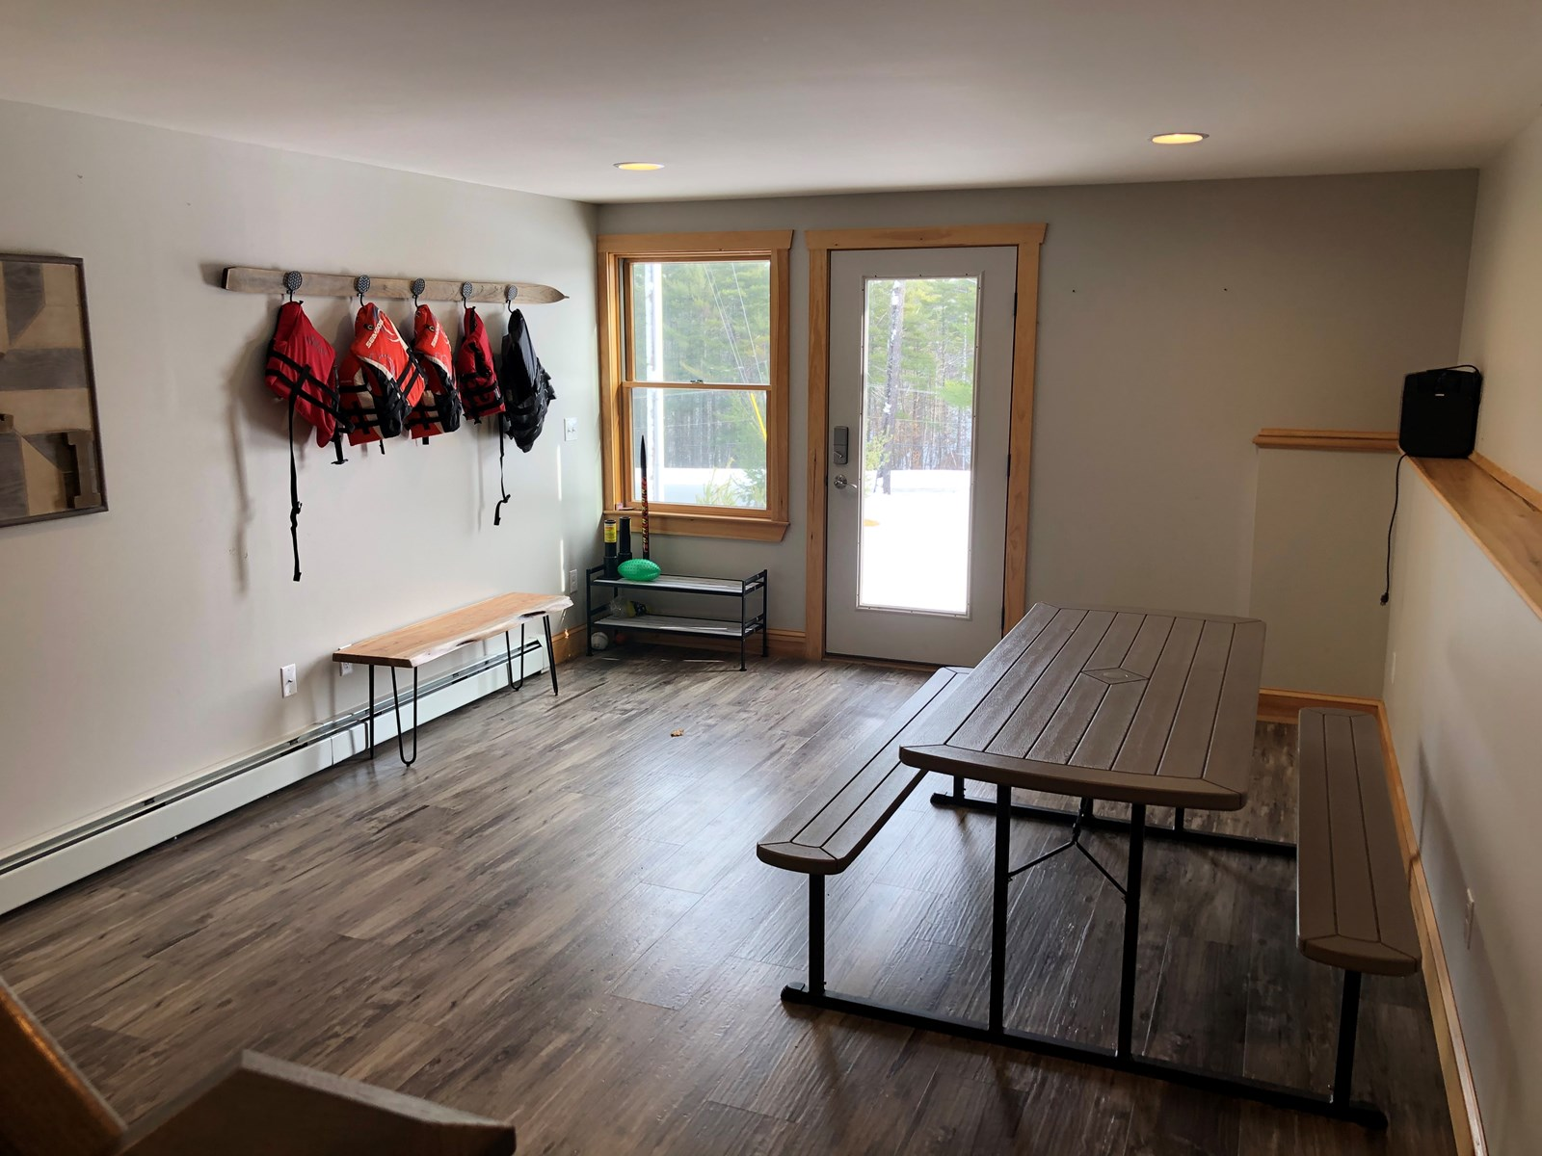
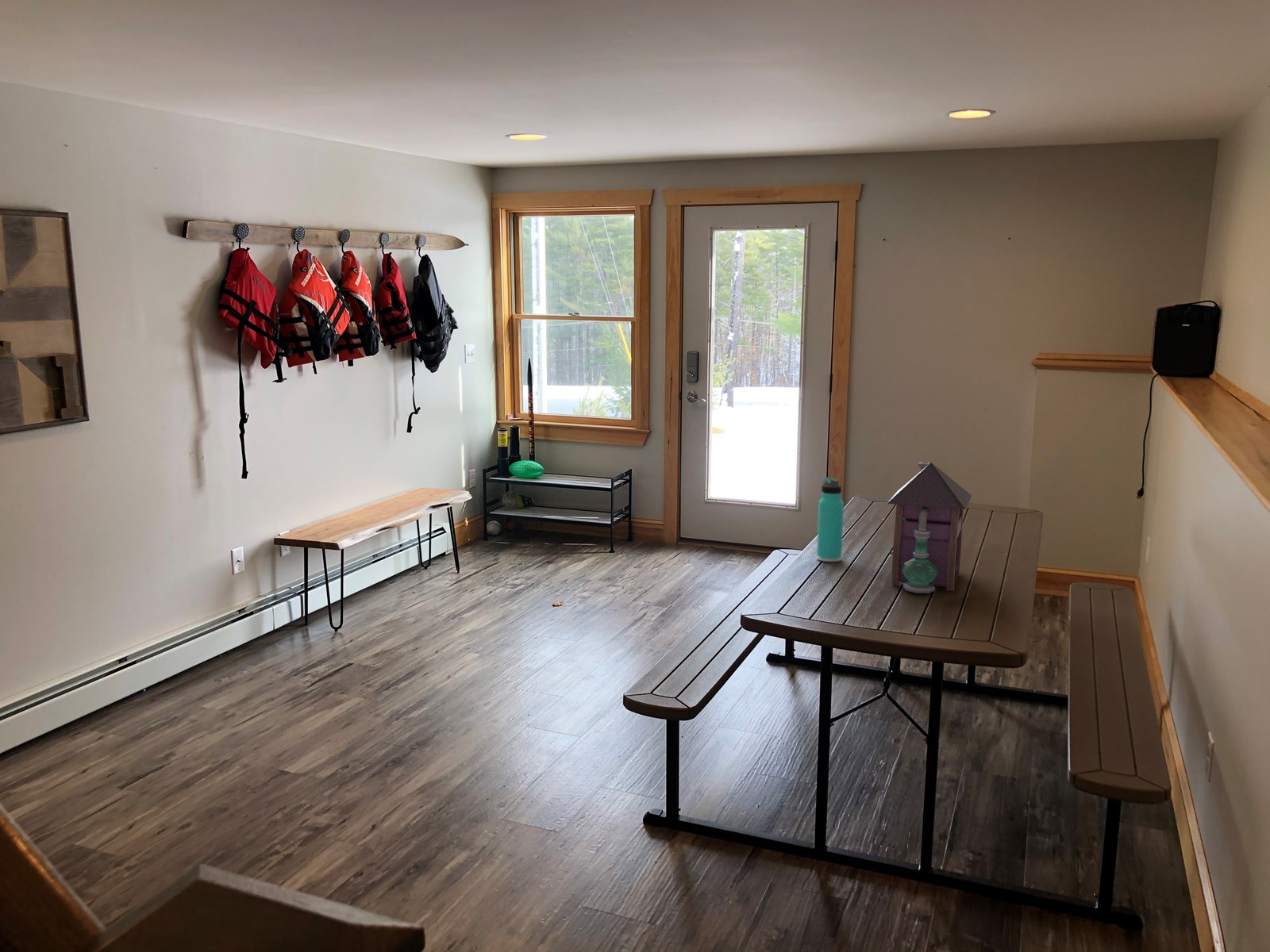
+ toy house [886,461,972,594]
+ thermos bottle [816,477,845,562]
